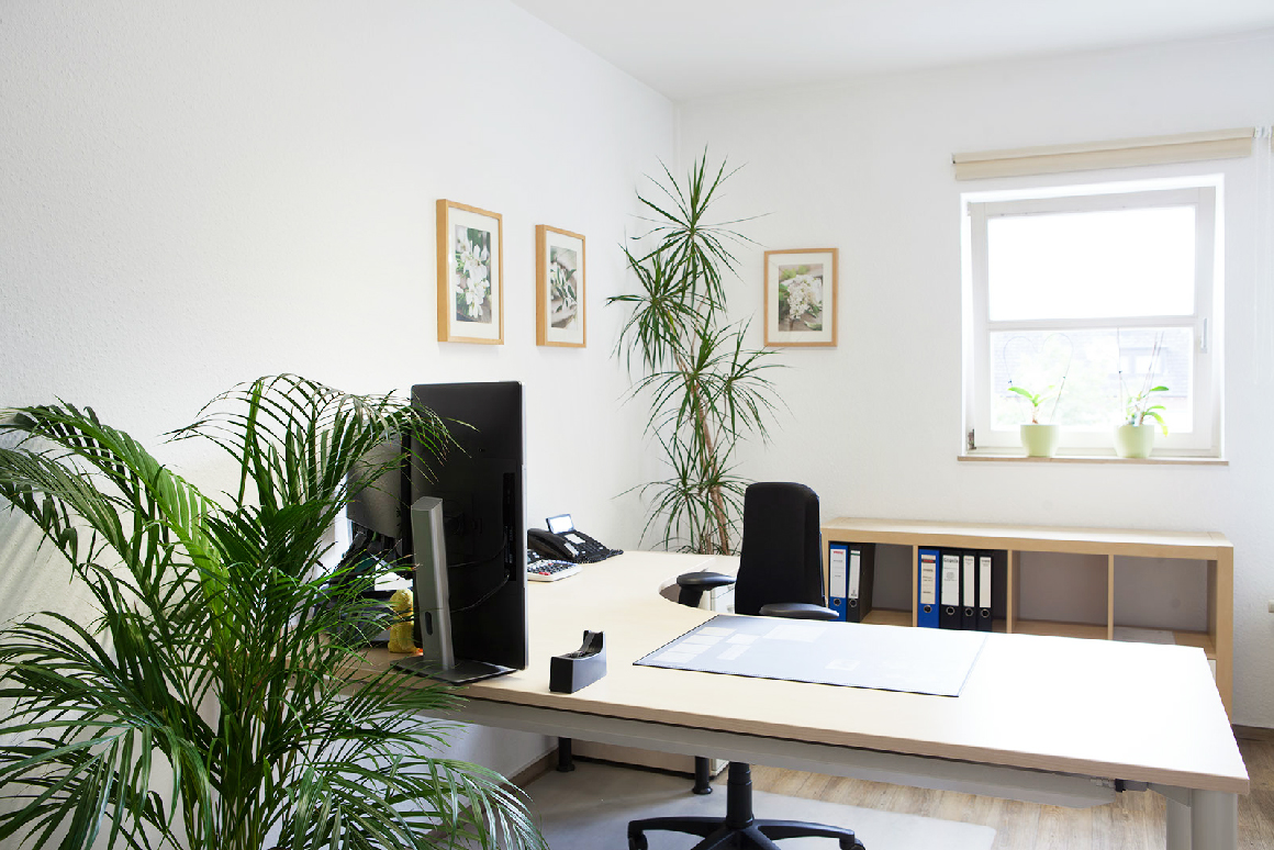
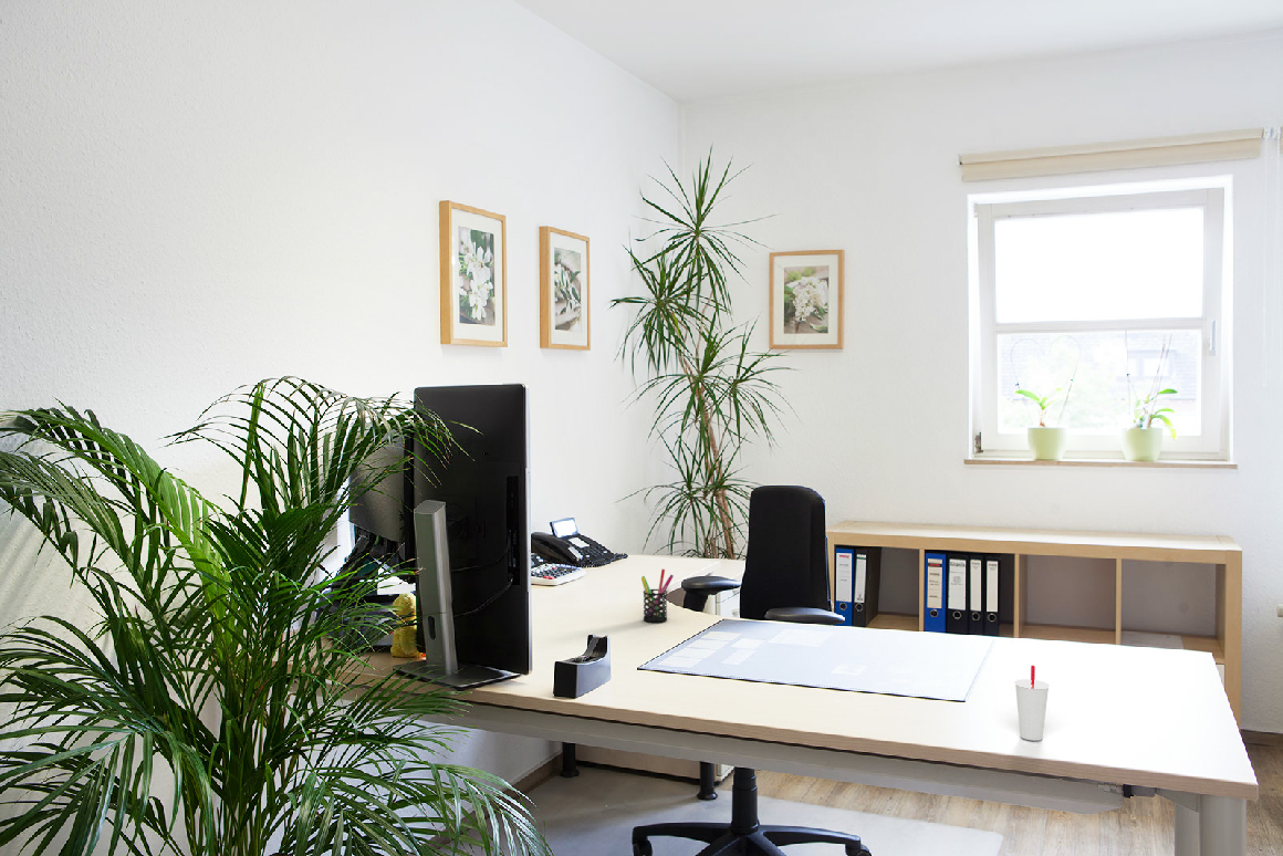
+ pen holder [640,568,675,624]
+ cup [1013,665,1051,742]
